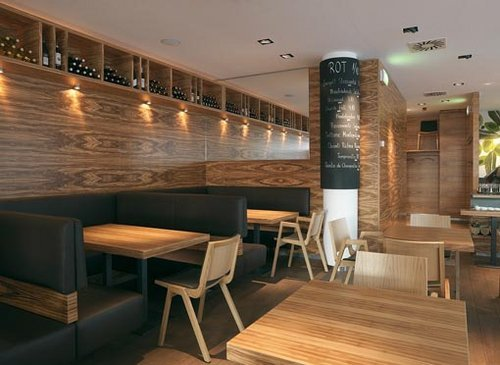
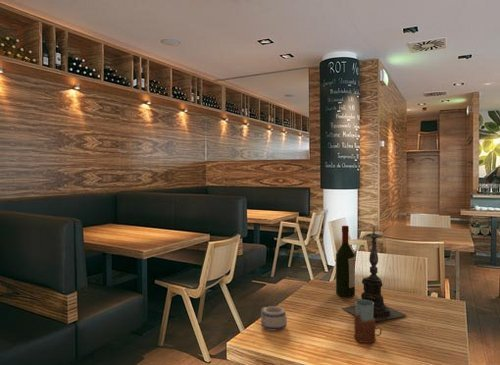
+ wine bottle [335,225,356,298]
+ mug [260,305,288,331]
+ candle holder [341,227,407,322]
+ drinking glass [353,299,383,344]
